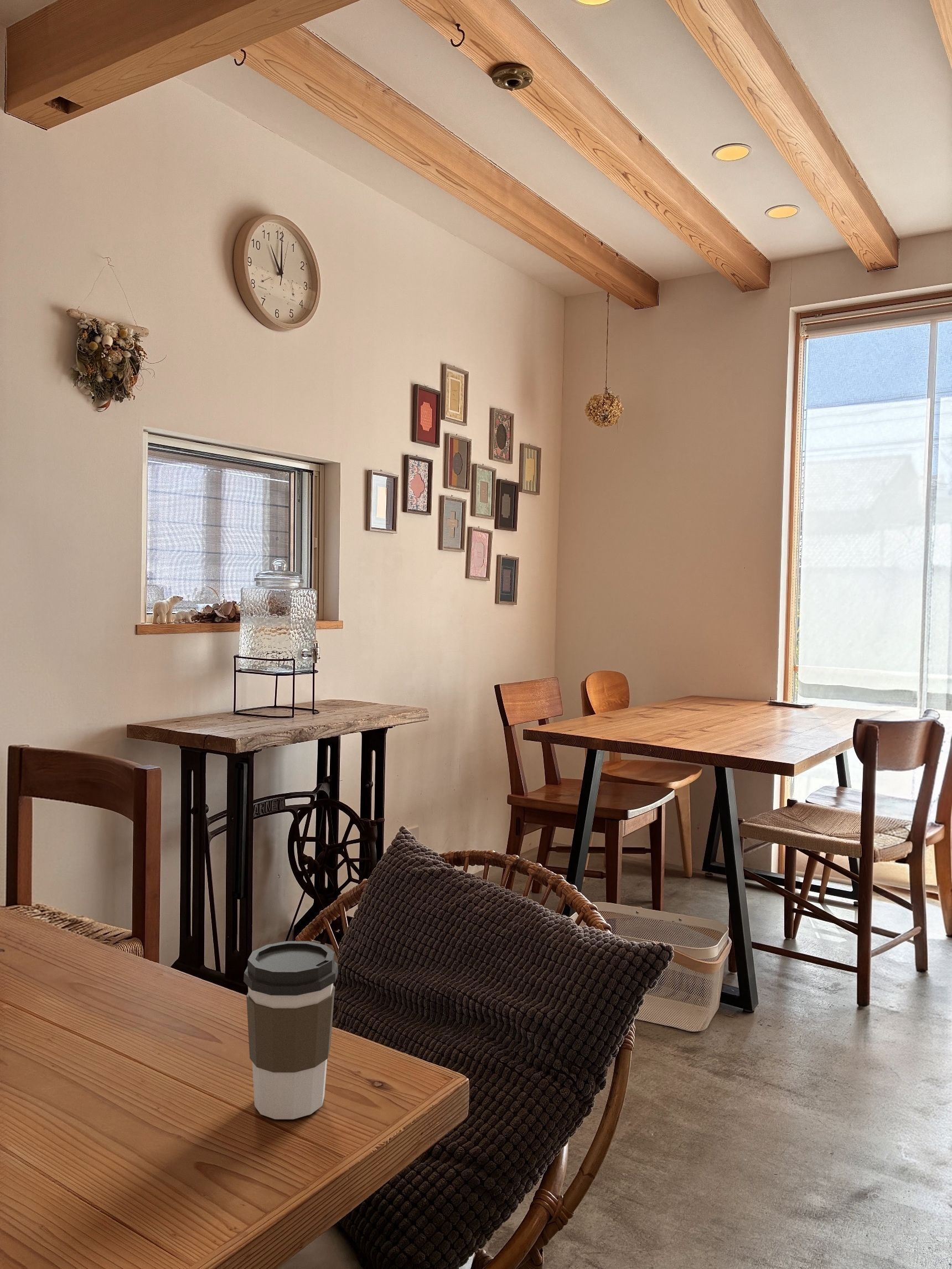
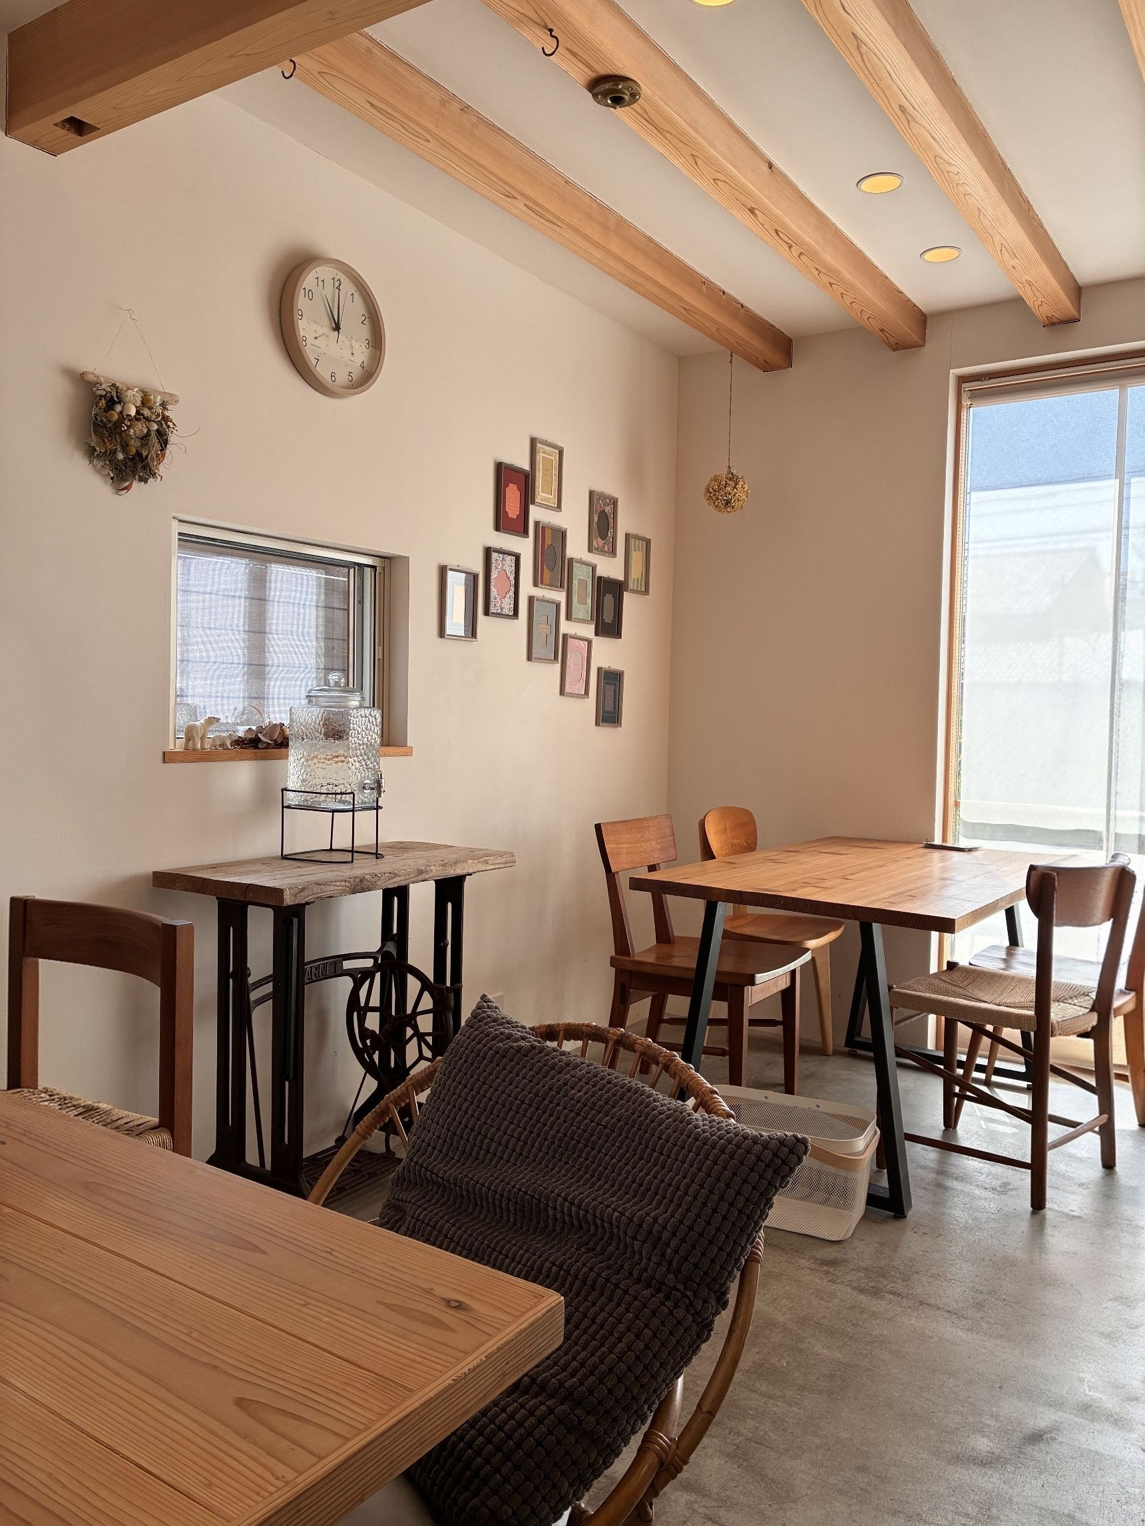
- coffee cup [243,940,339,1120]
